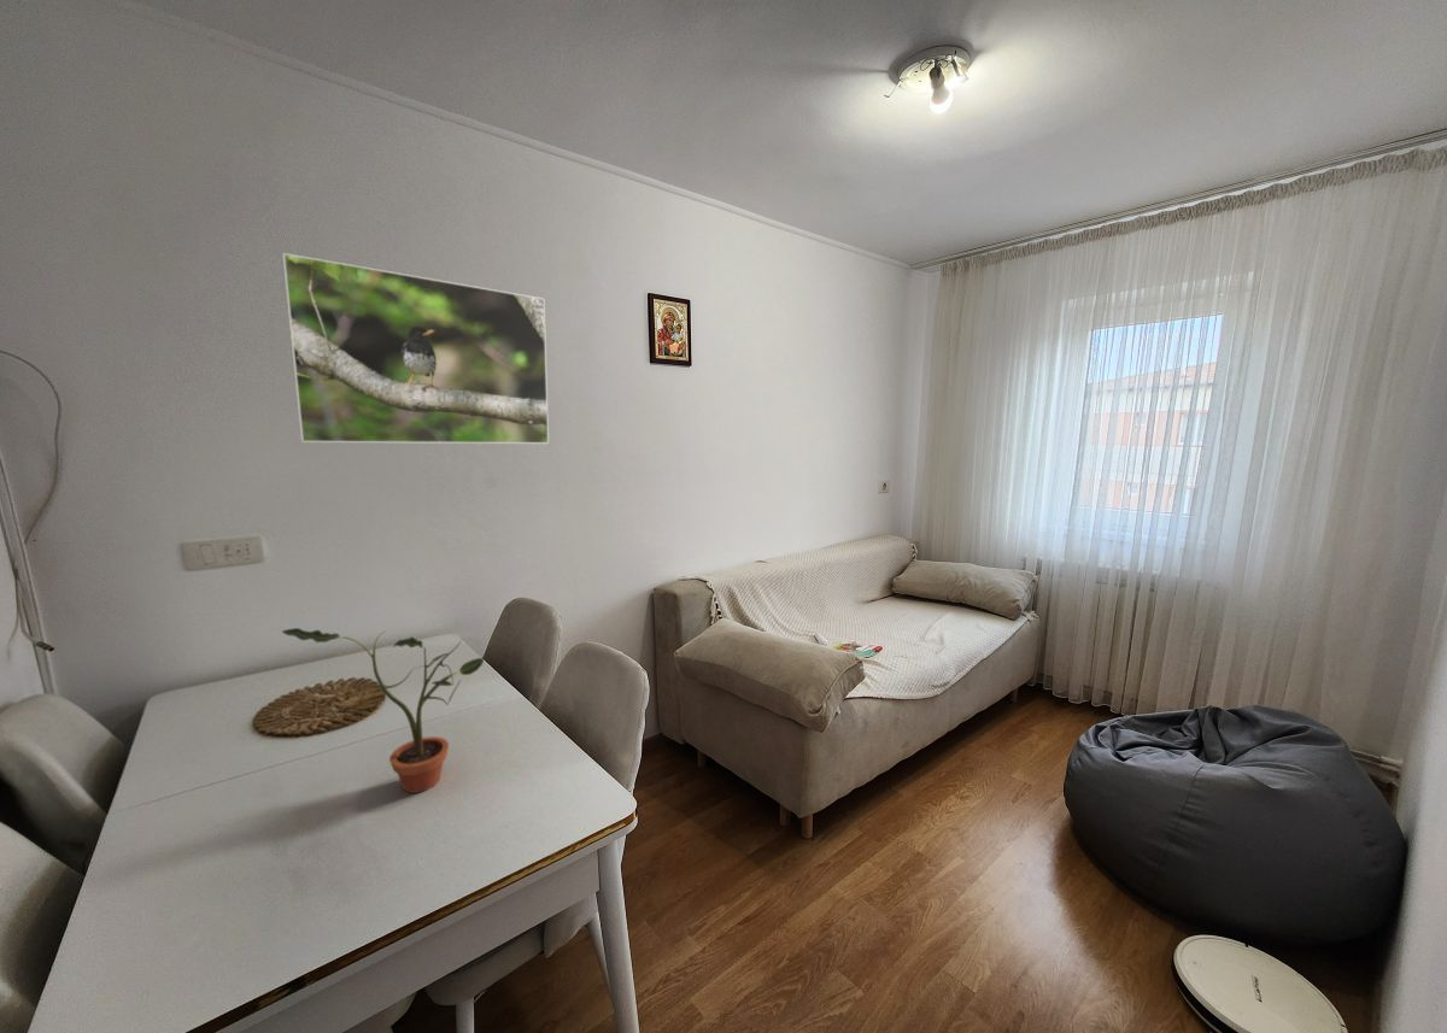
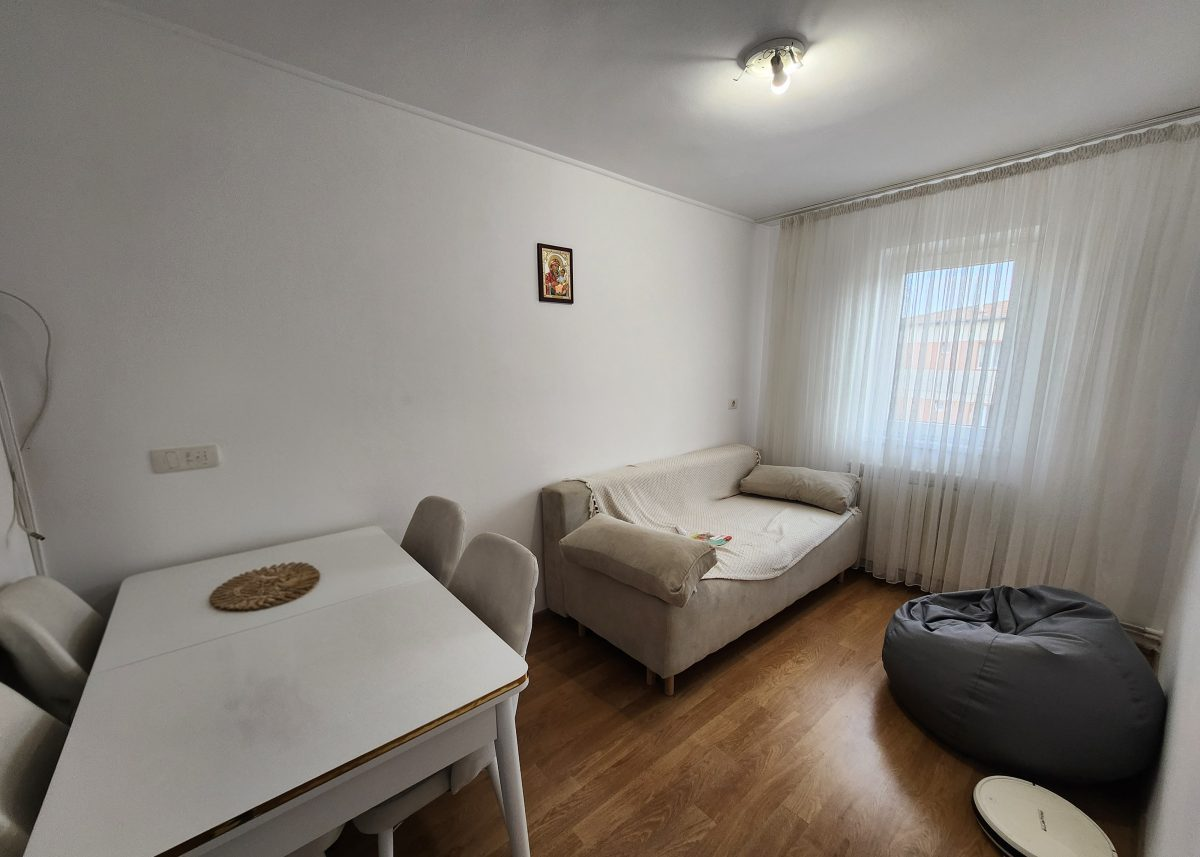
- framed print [282,252,550,445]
- potted plant [281,627,485,794]
